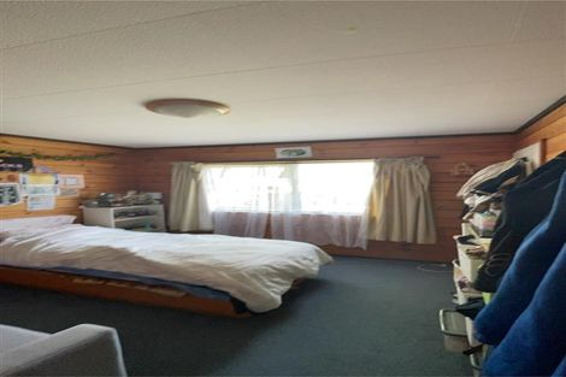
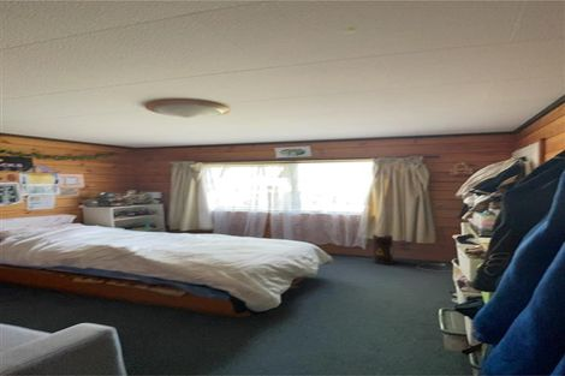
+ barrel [371,233,394,265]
